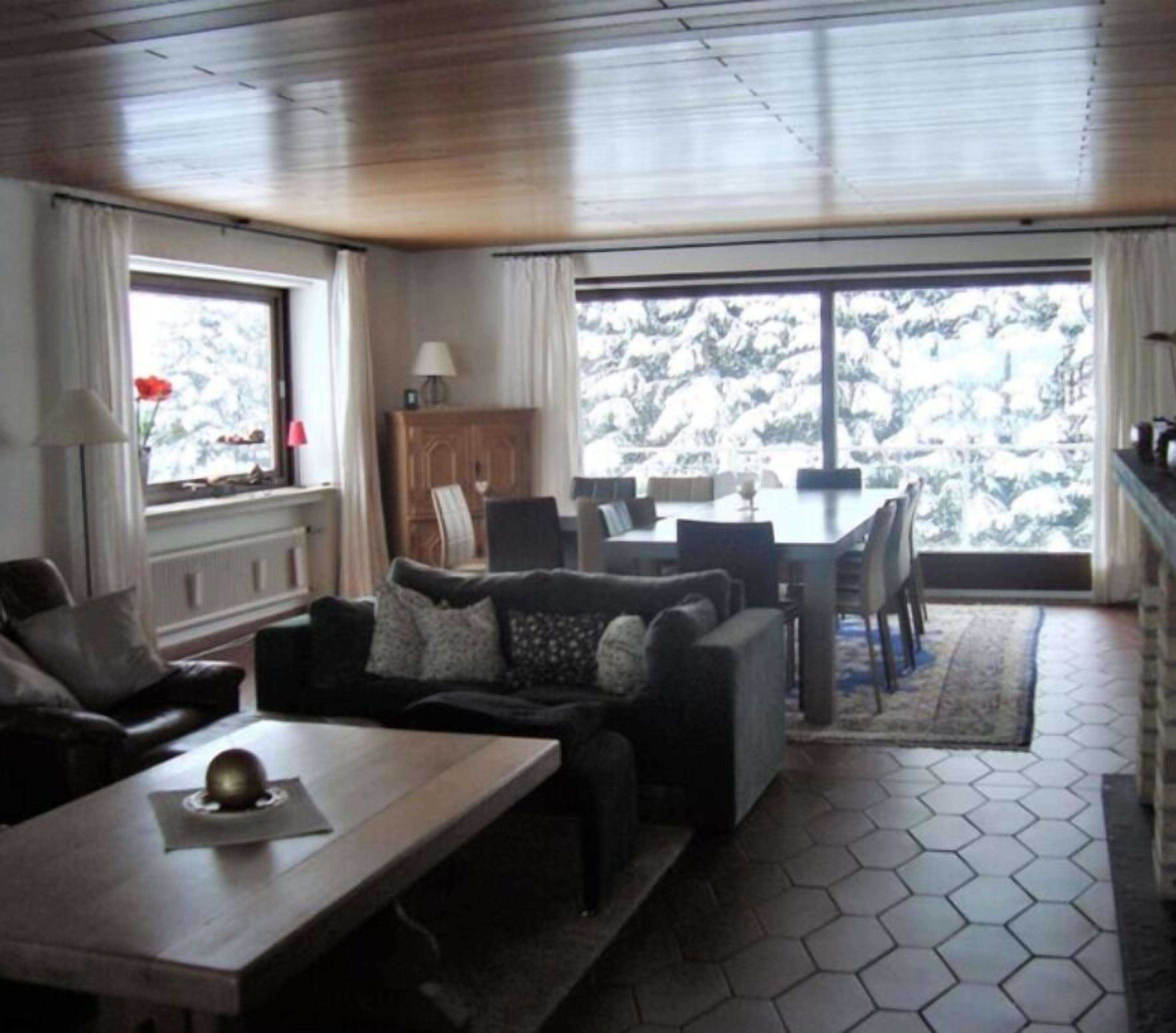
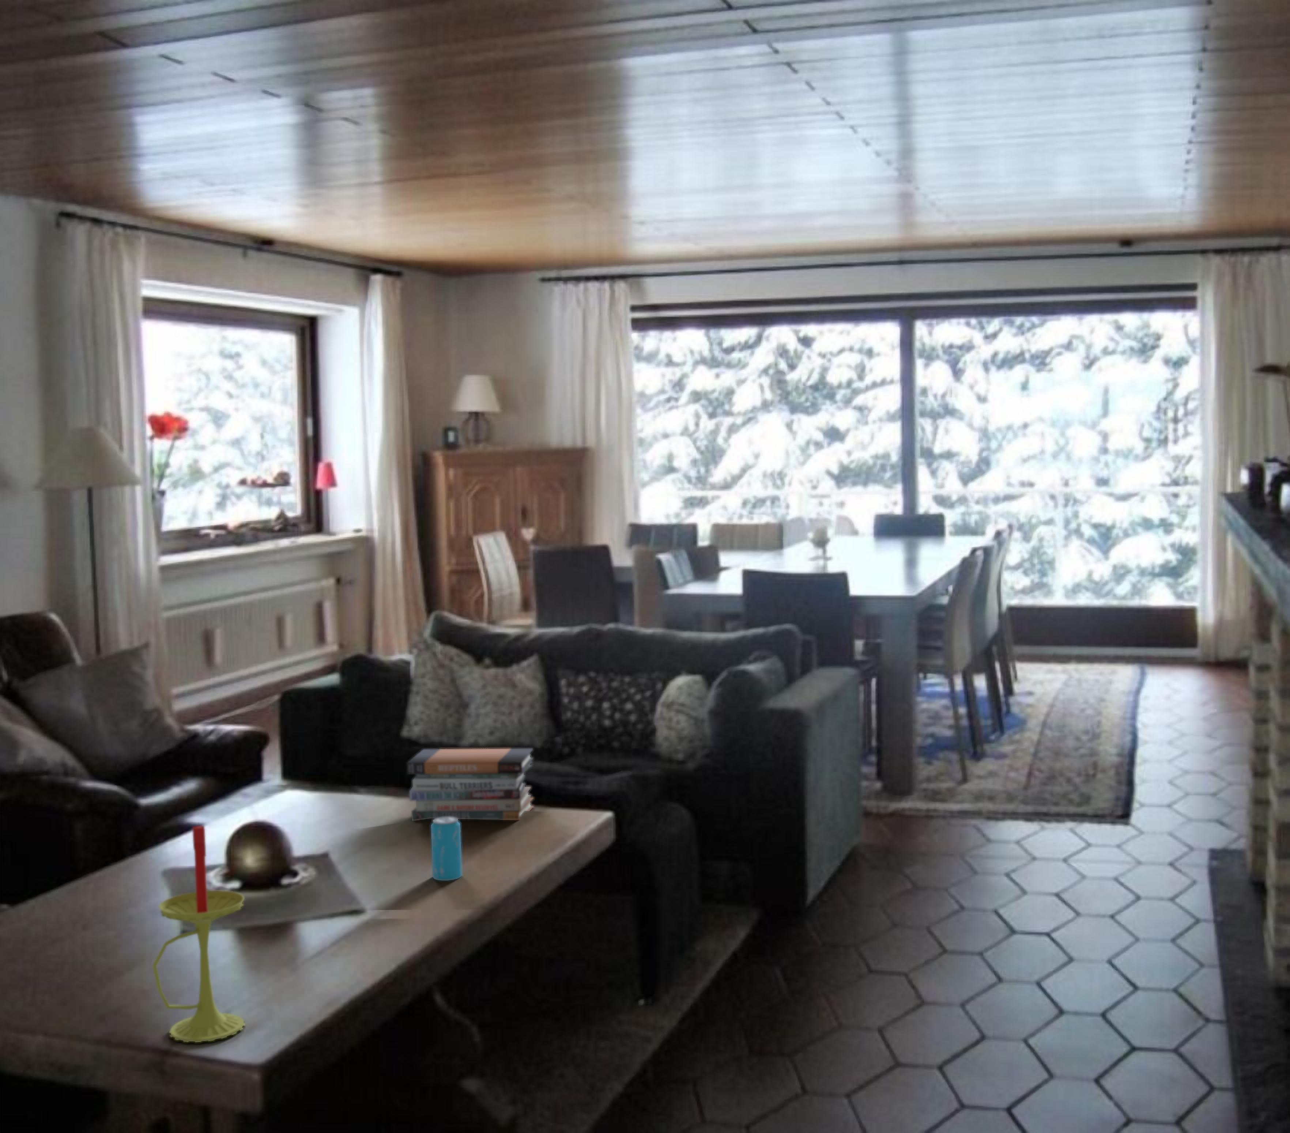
+ candle [152,820,246,1043]
+ beverage can [430,817,462,881]
+ book stack [406,748,534,822]
